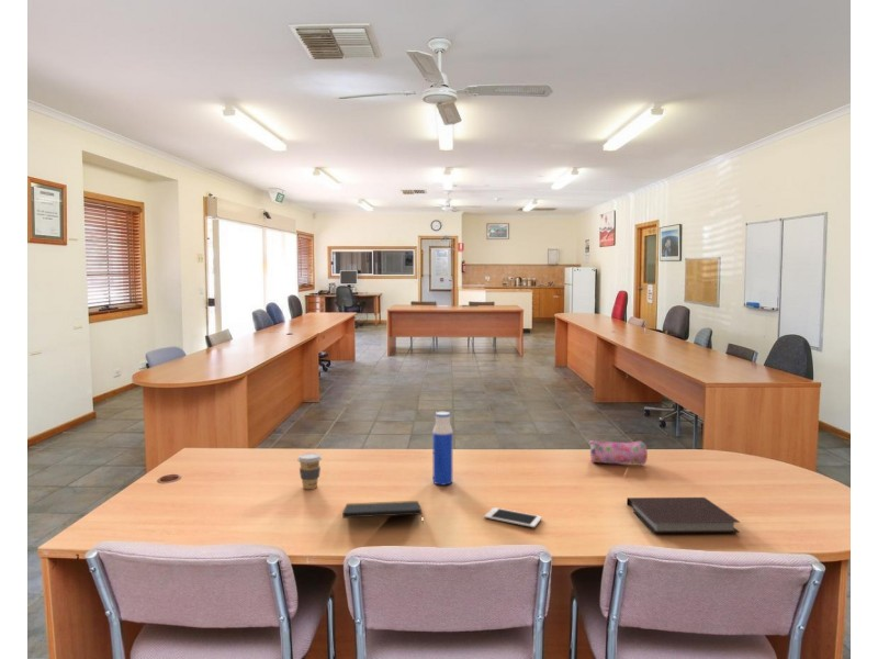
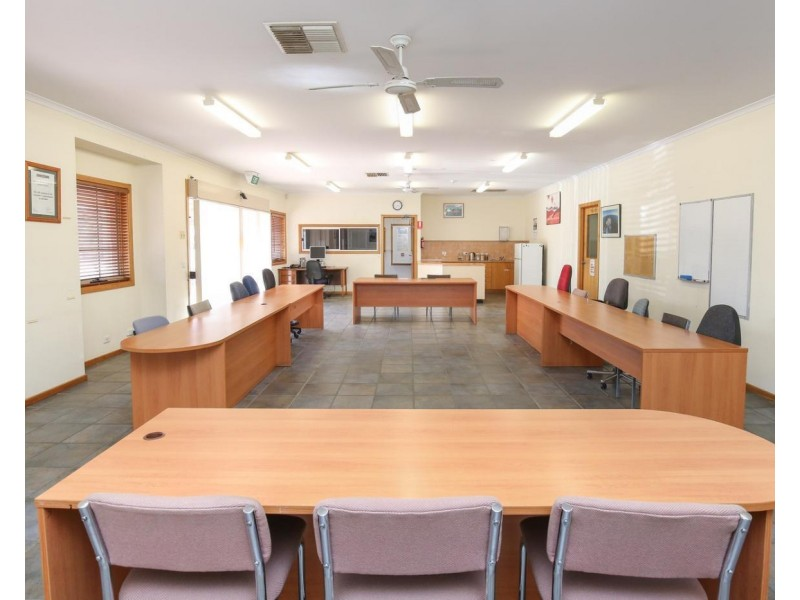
- notepad [341,500,425,525]
- cell phone [483,506,543,528]
- notebook [626,496,741,534]
- coffee cup [296,453,323,490]
- water bottle [431,411,453,487]
- pencil case [588,438,649,466]
